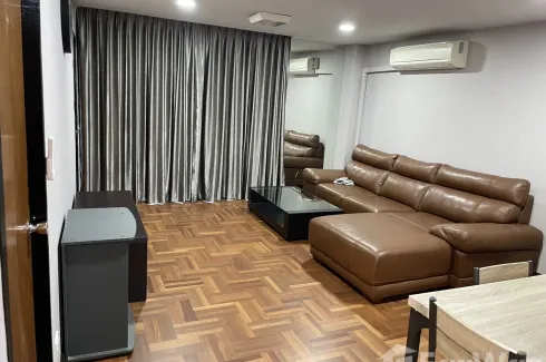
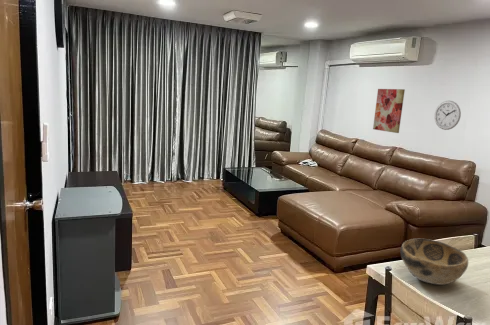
+ wall art [372,88,406,134]
+ decorative bowl [400,238,469,286]
+ wall clock [434,100,462,131]
